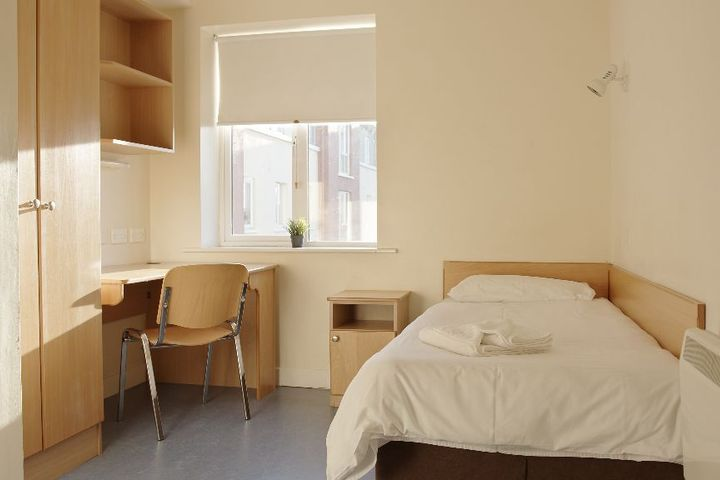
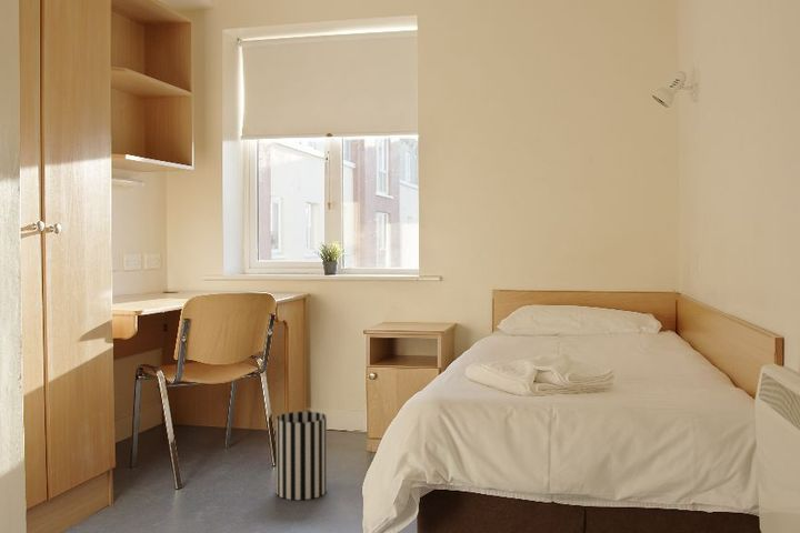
+ wastebasket [276,411,328,501]
